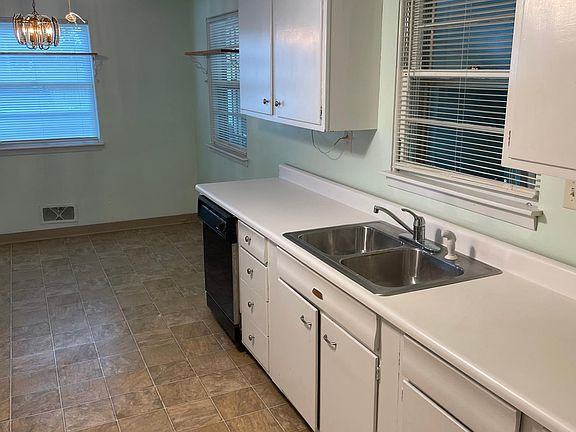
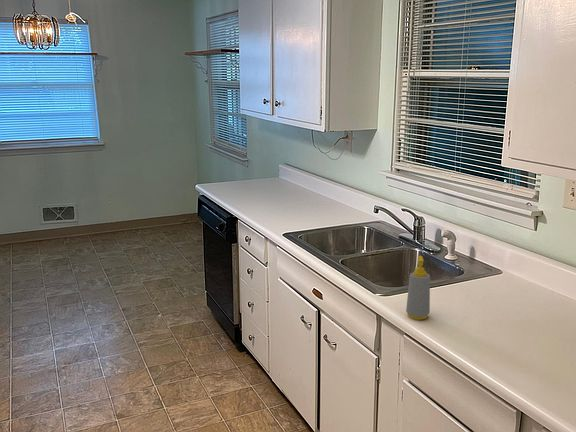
+ soap bottle [405,255,431,321]
